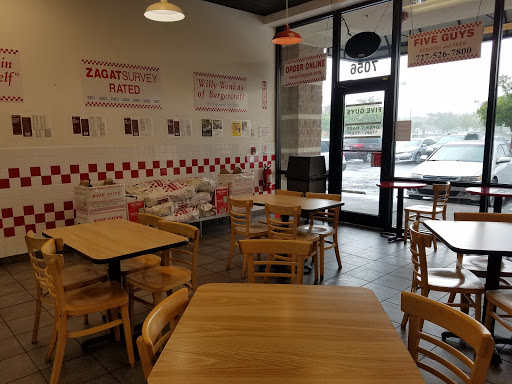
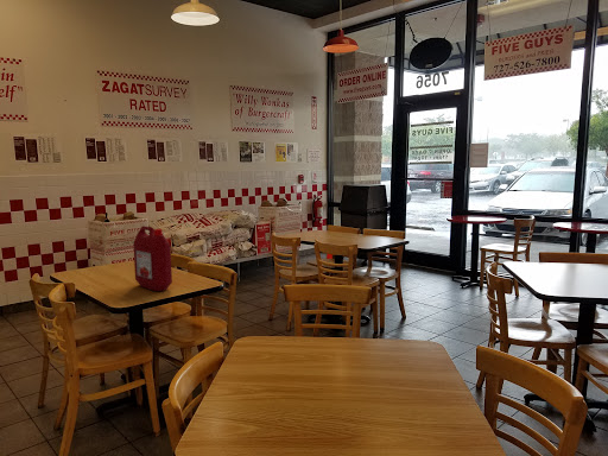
+ ketchup jug [132,224,173,292]
